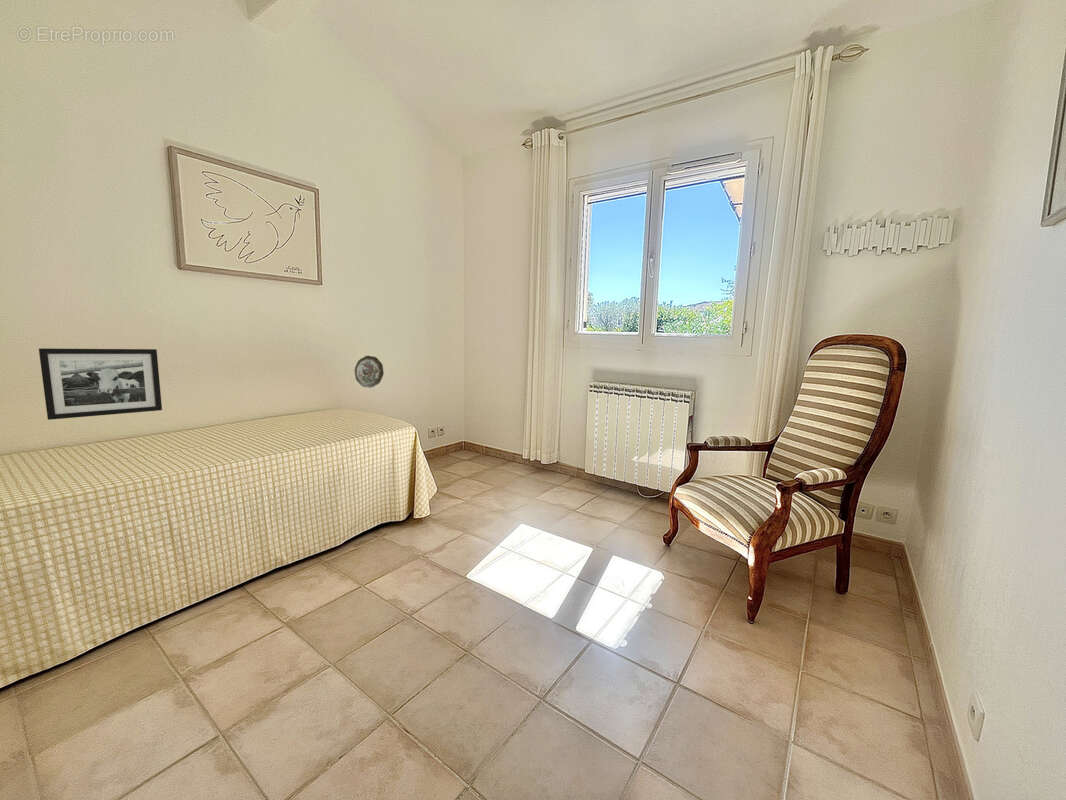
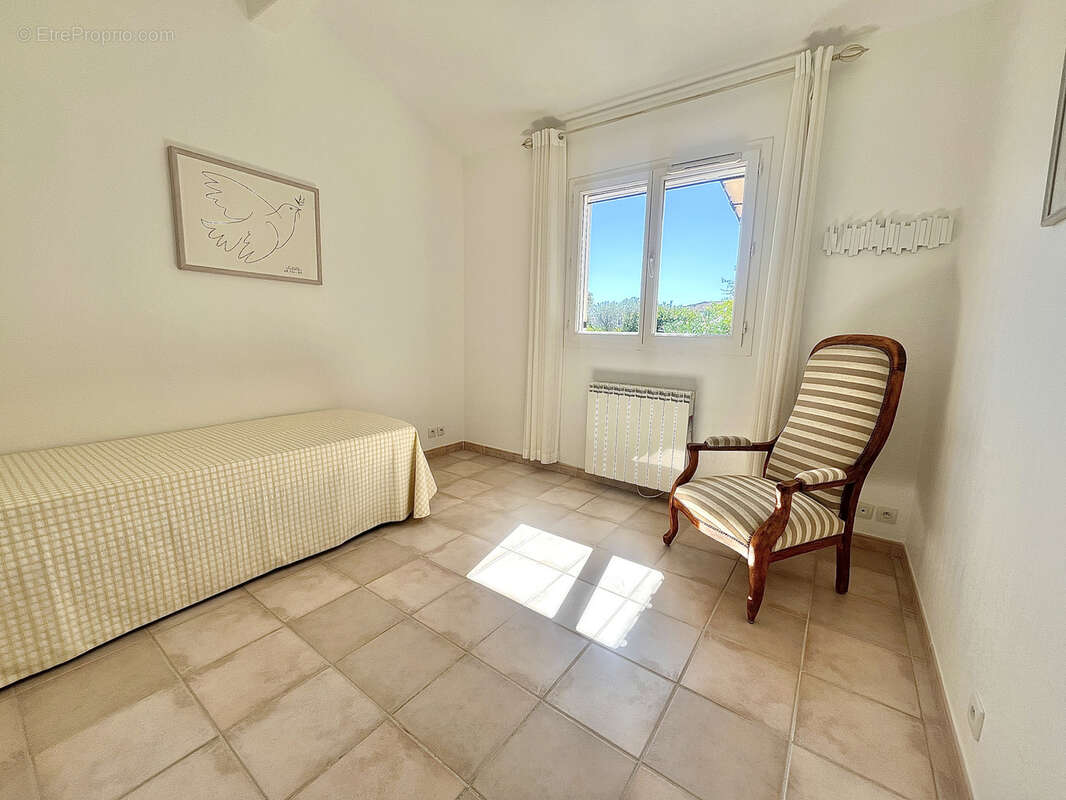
- decorative plate [354,355,385,389]
- picture frame [38,347,163,421]
